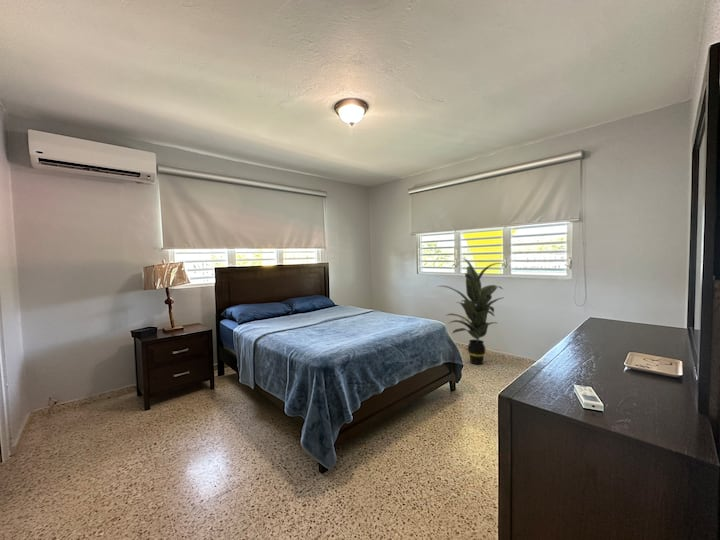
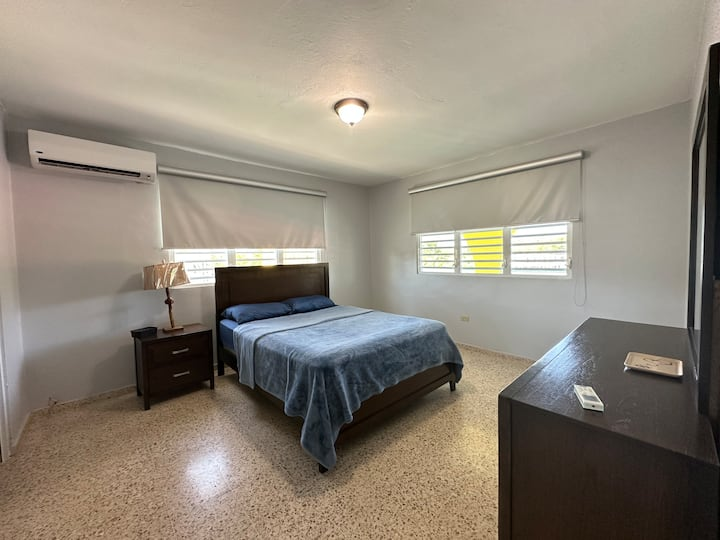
- indoor plant [436,257,507,365]
